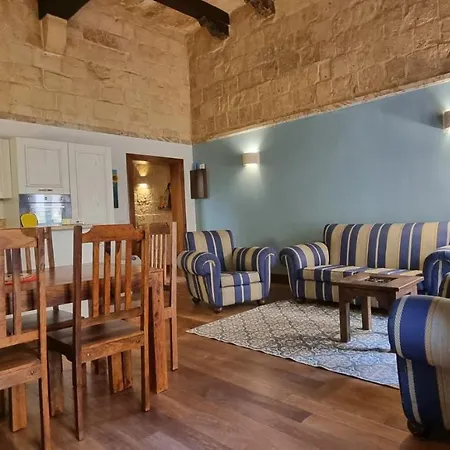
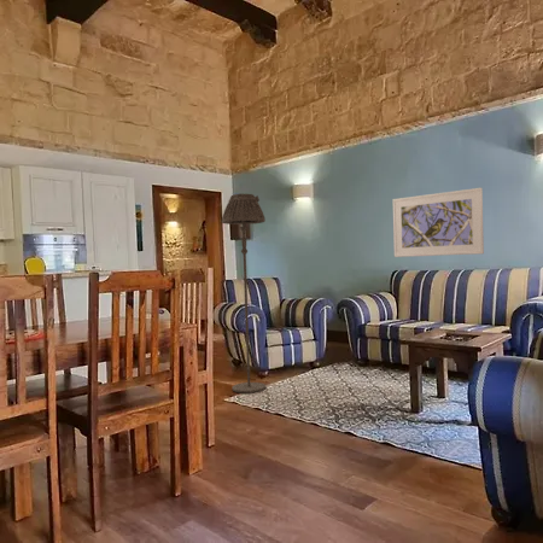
+ floor lamp [221,193,267,395]
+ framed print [392,187,485,258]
